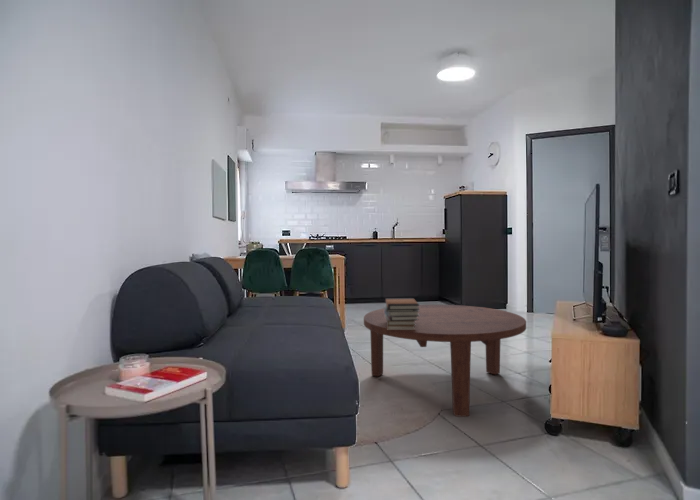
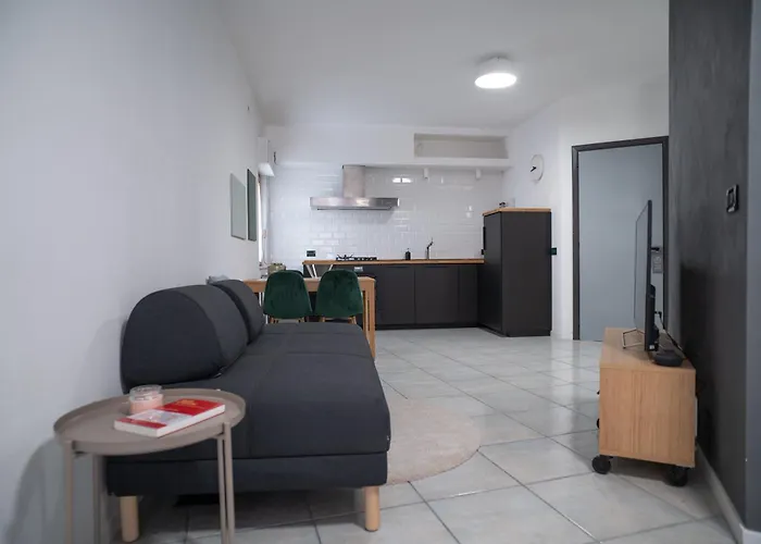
- coffee table [363,304,527,417]
- book stack [383,297,420,330]
